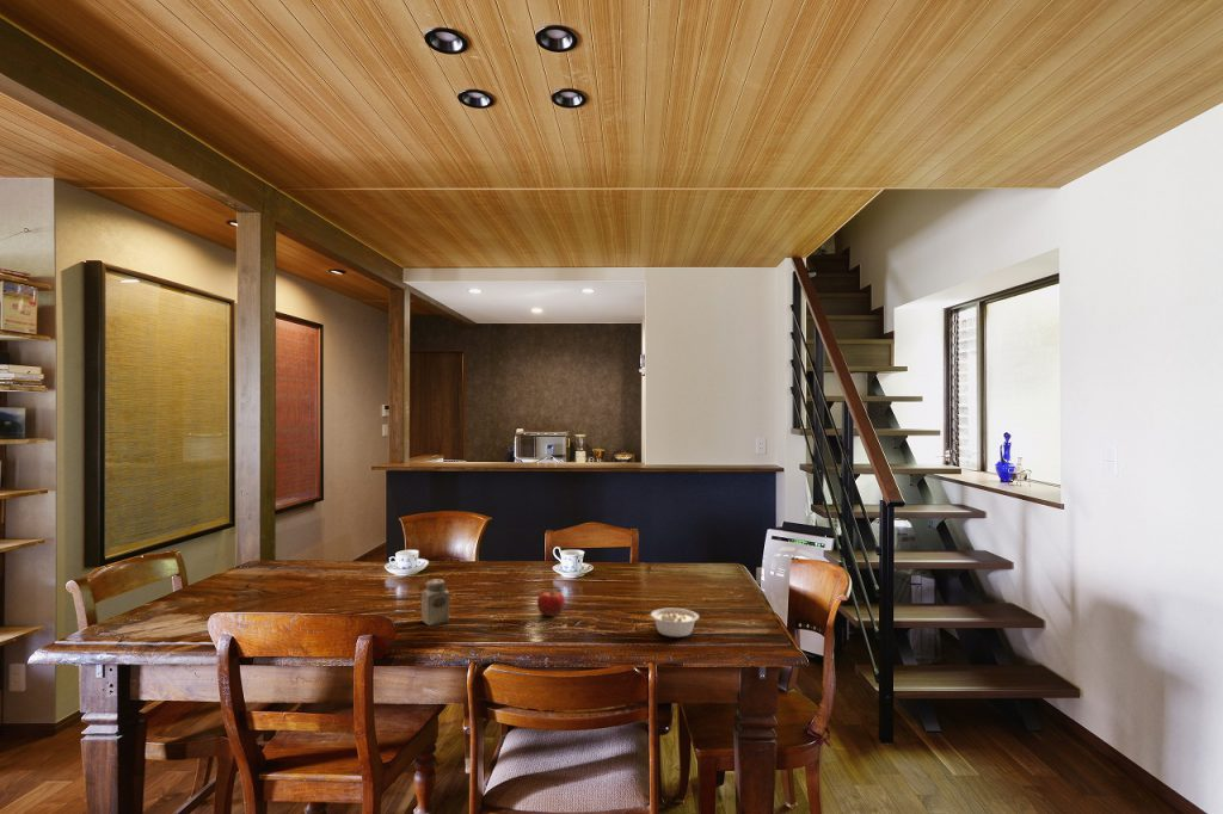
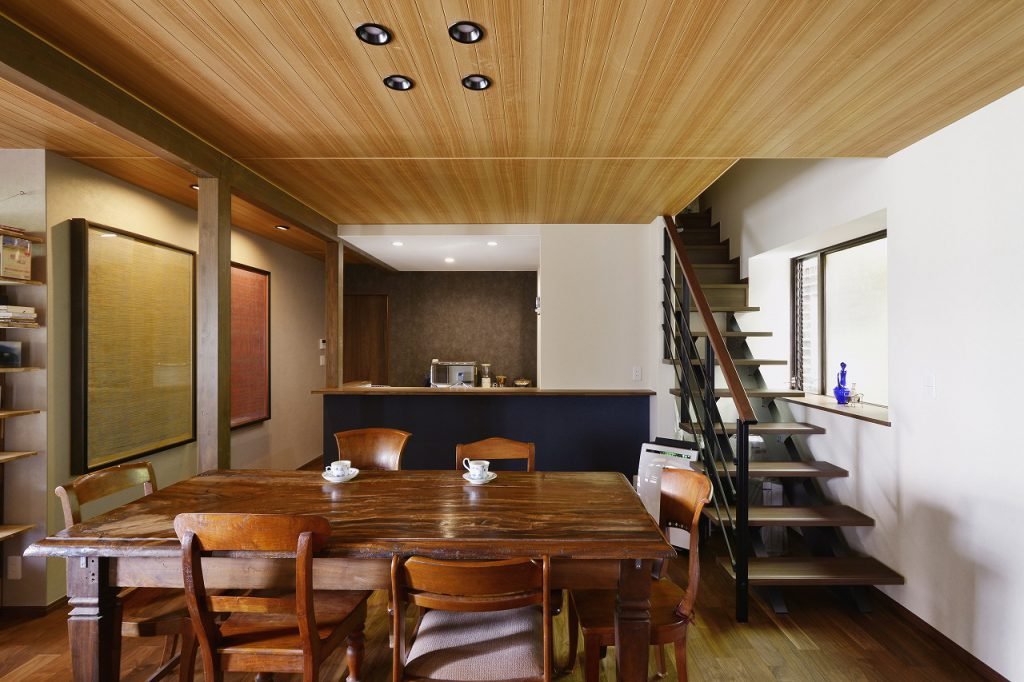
- fruit [536,590,566,618]
- legume [650,608,700,639]
- salt shaker [420,578,450,627]
